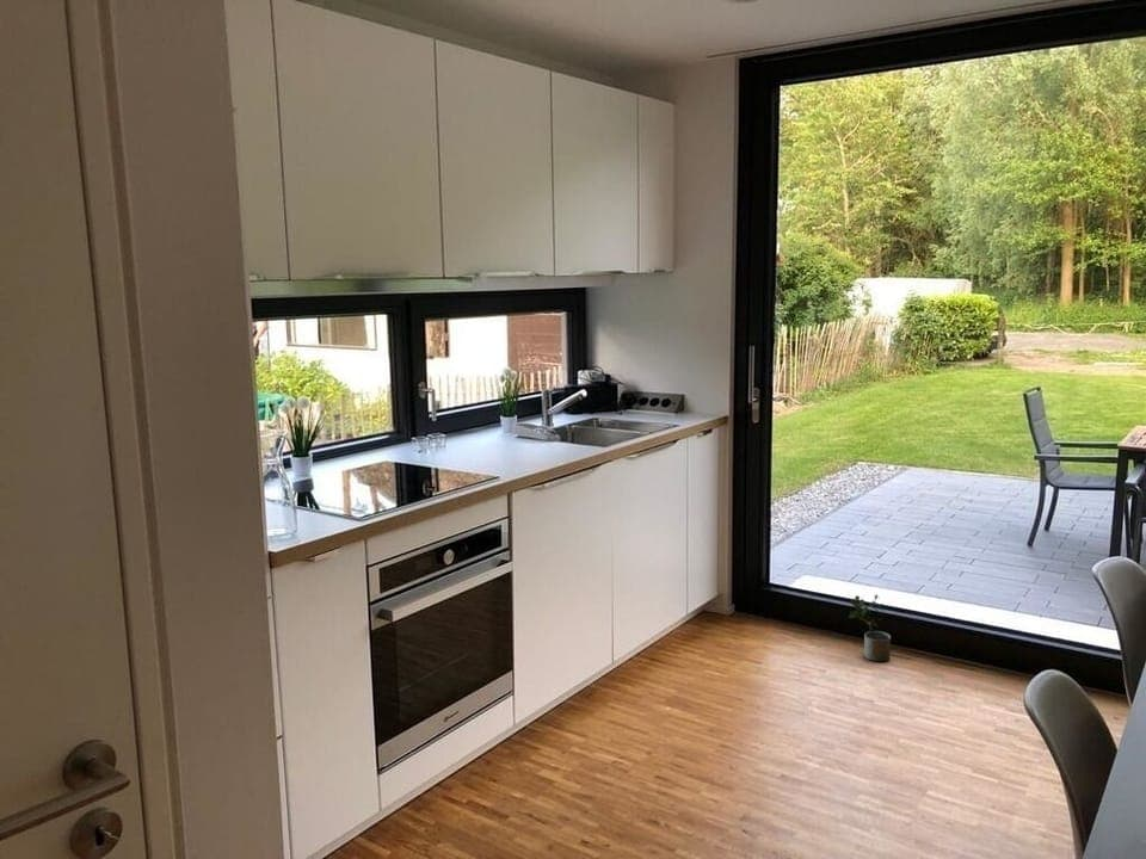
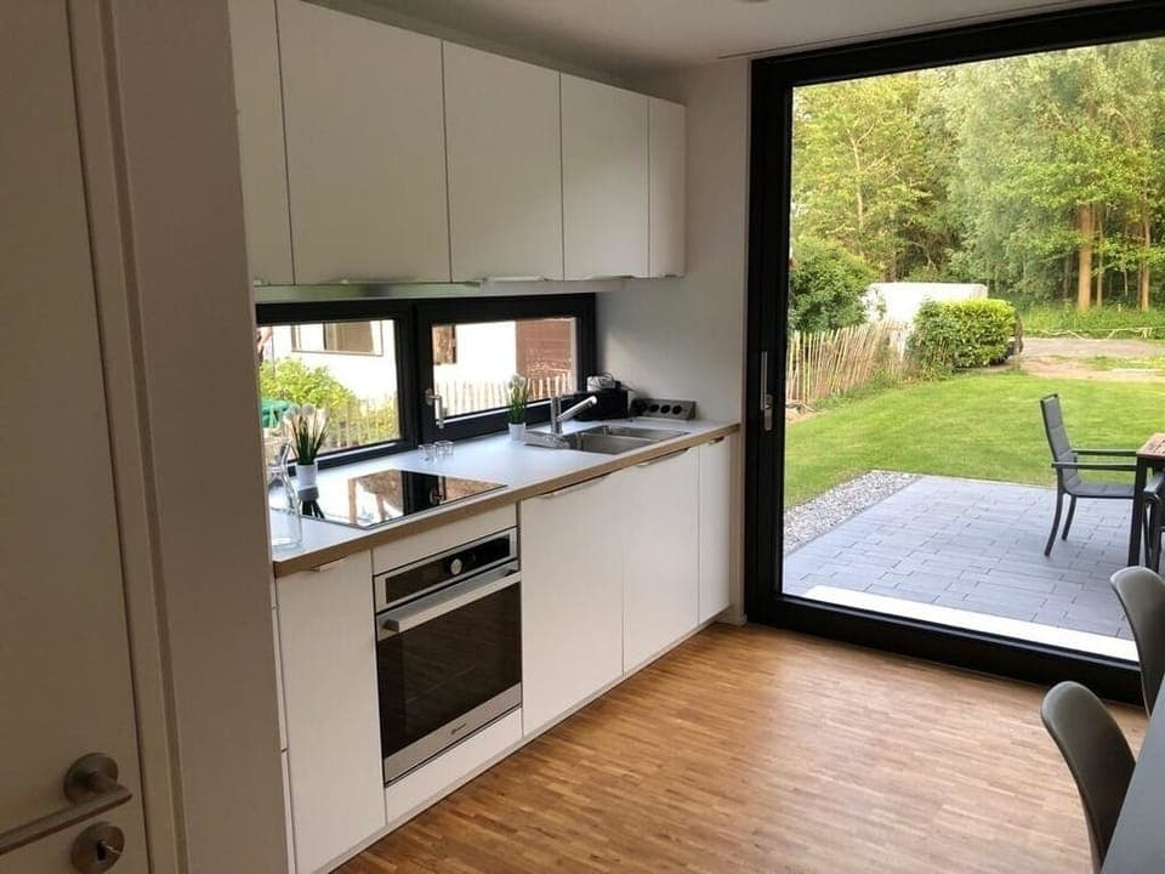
- potted plant [848,594,892,663]
